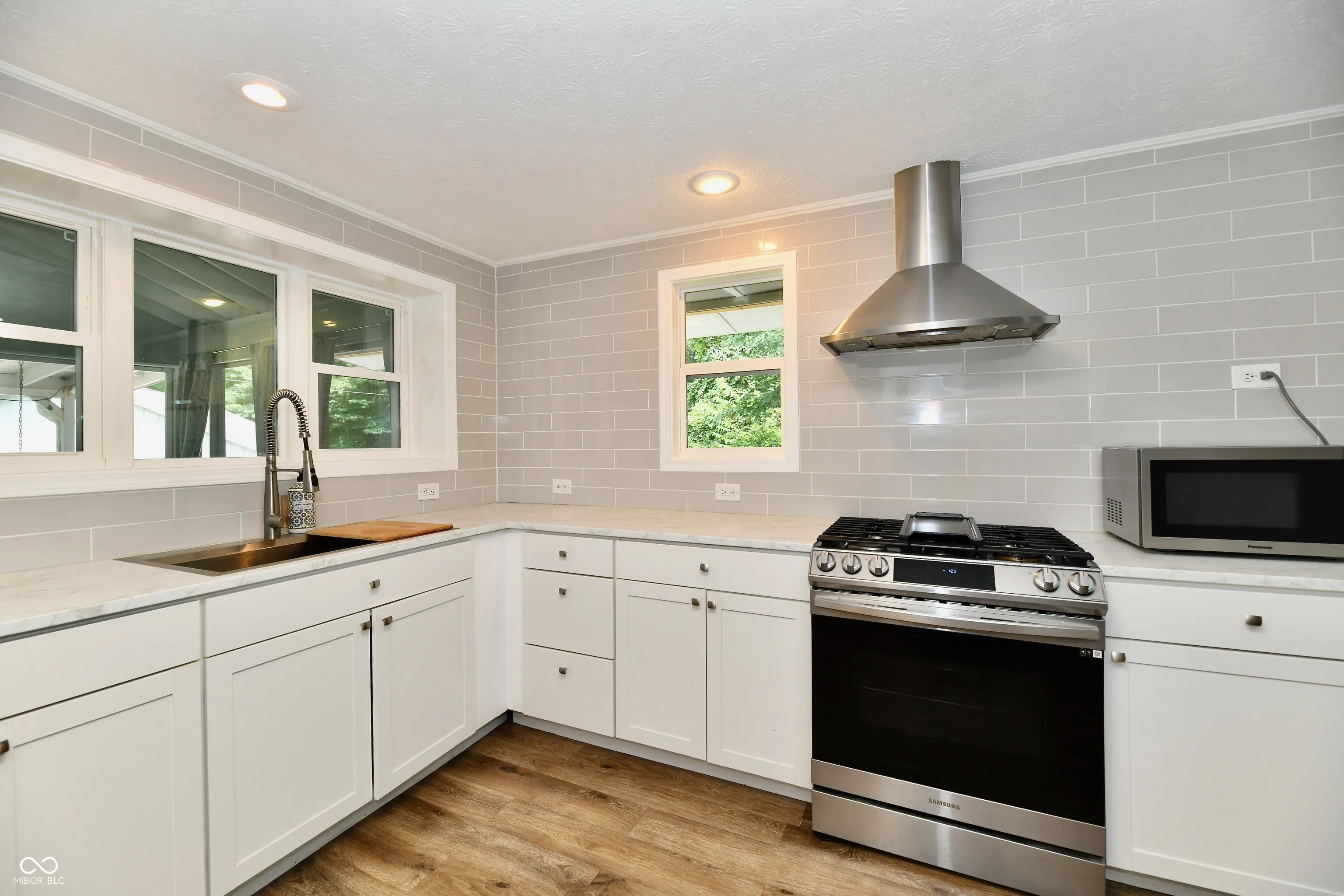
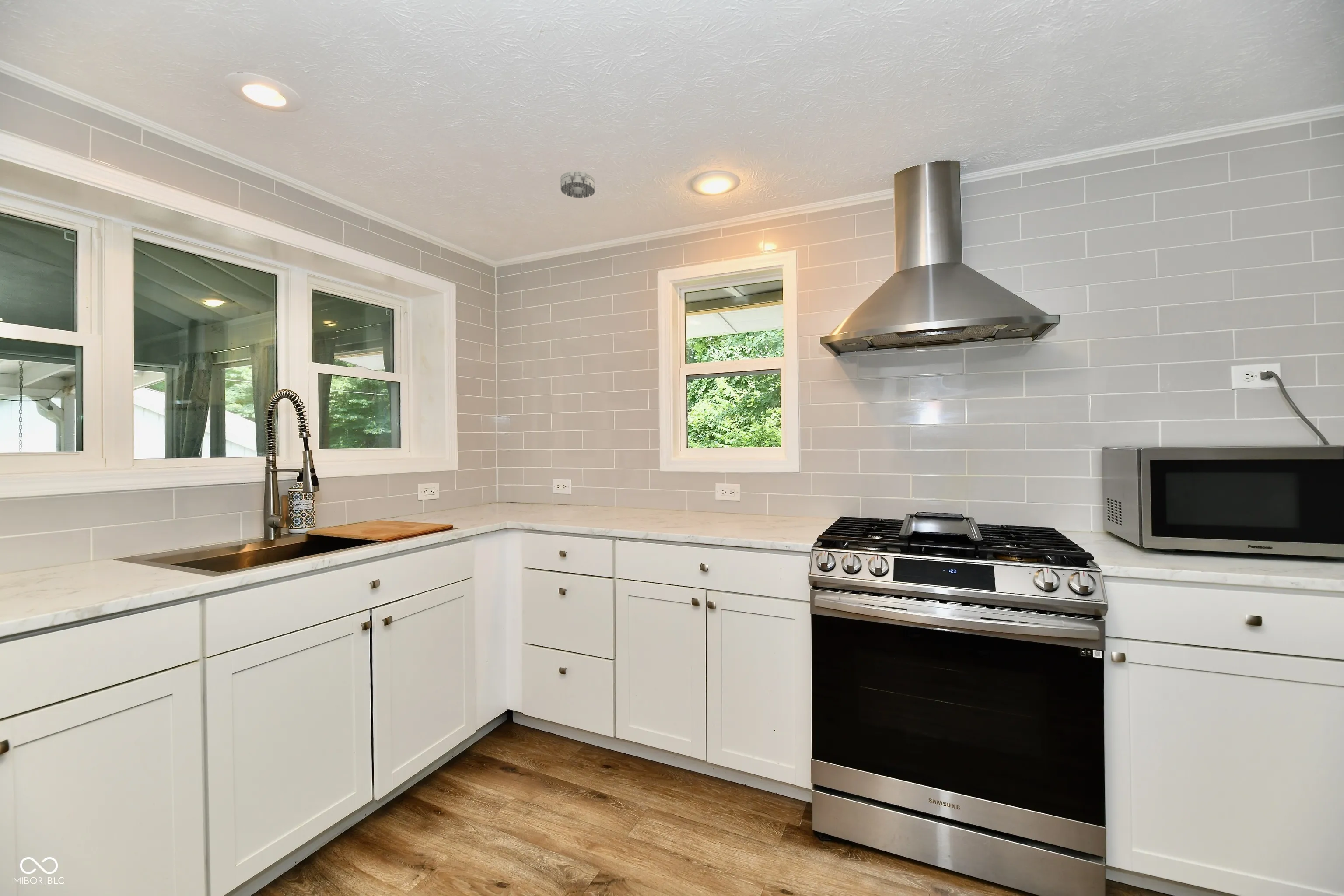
+ smoke detector [560,170,595,199]
